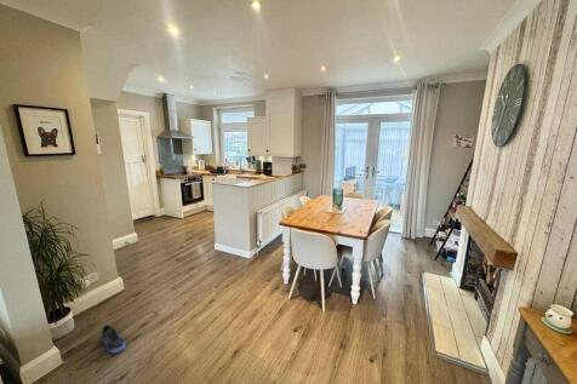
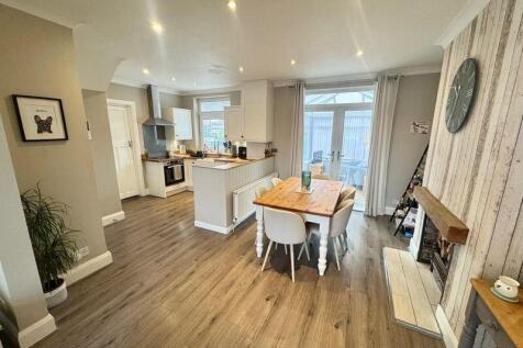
- sneaker [101,323,126,354]
